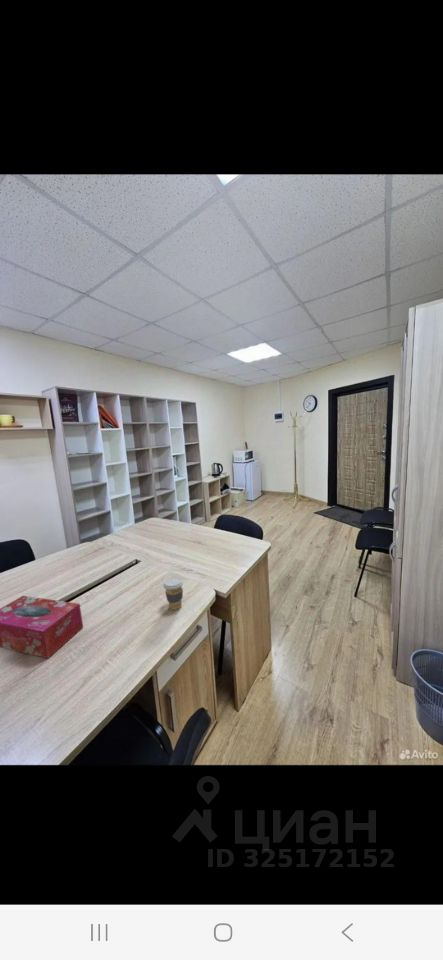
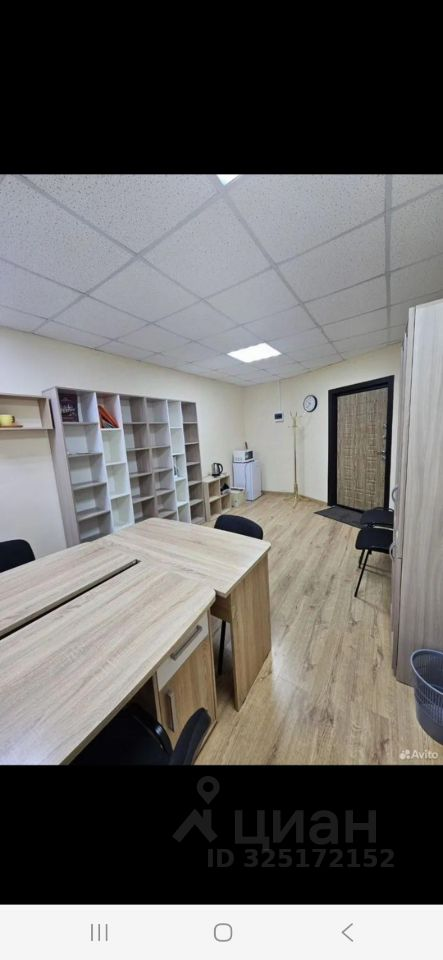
- tissue box [0,595,84,659]
- coffee cup [162,576,184,611]
